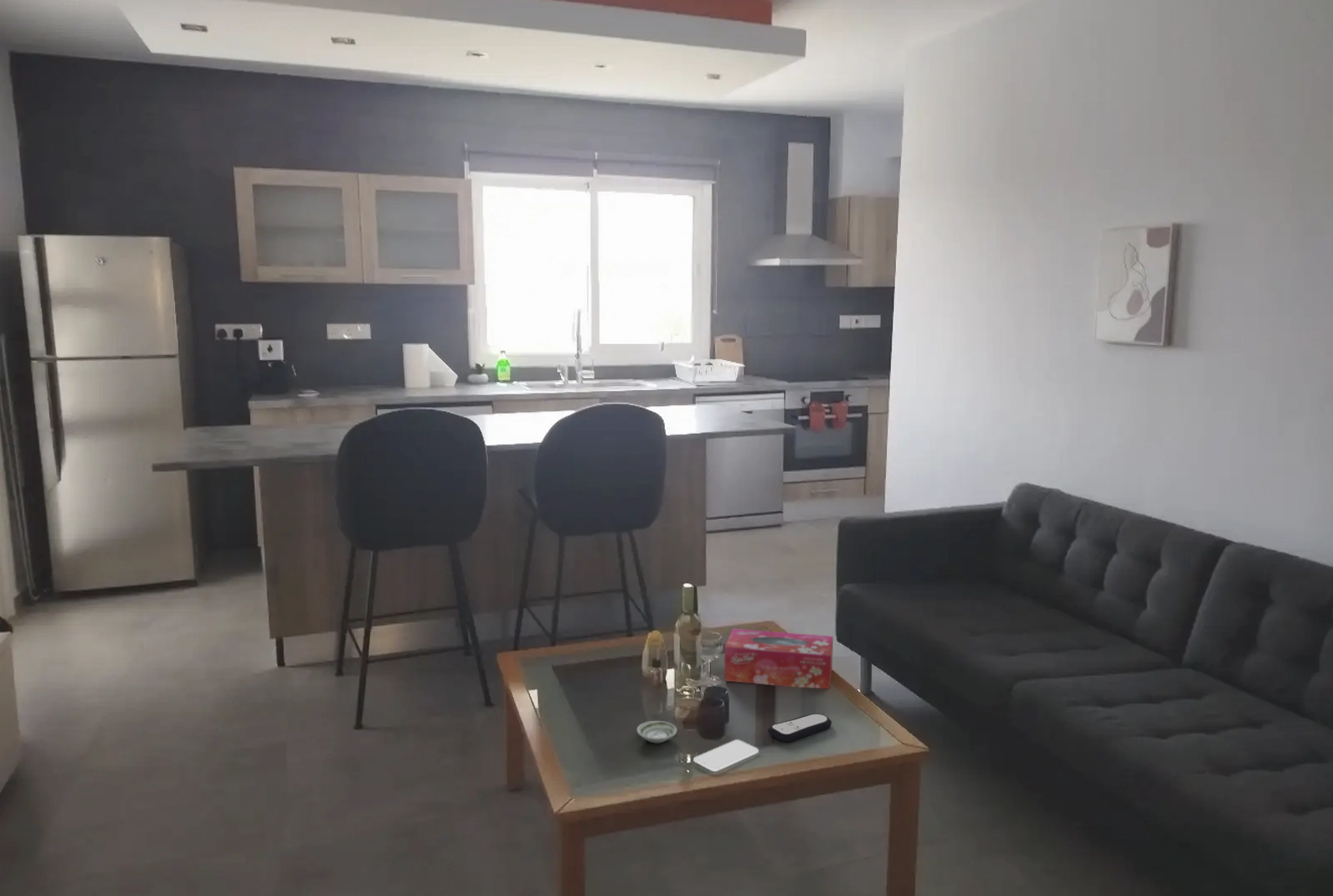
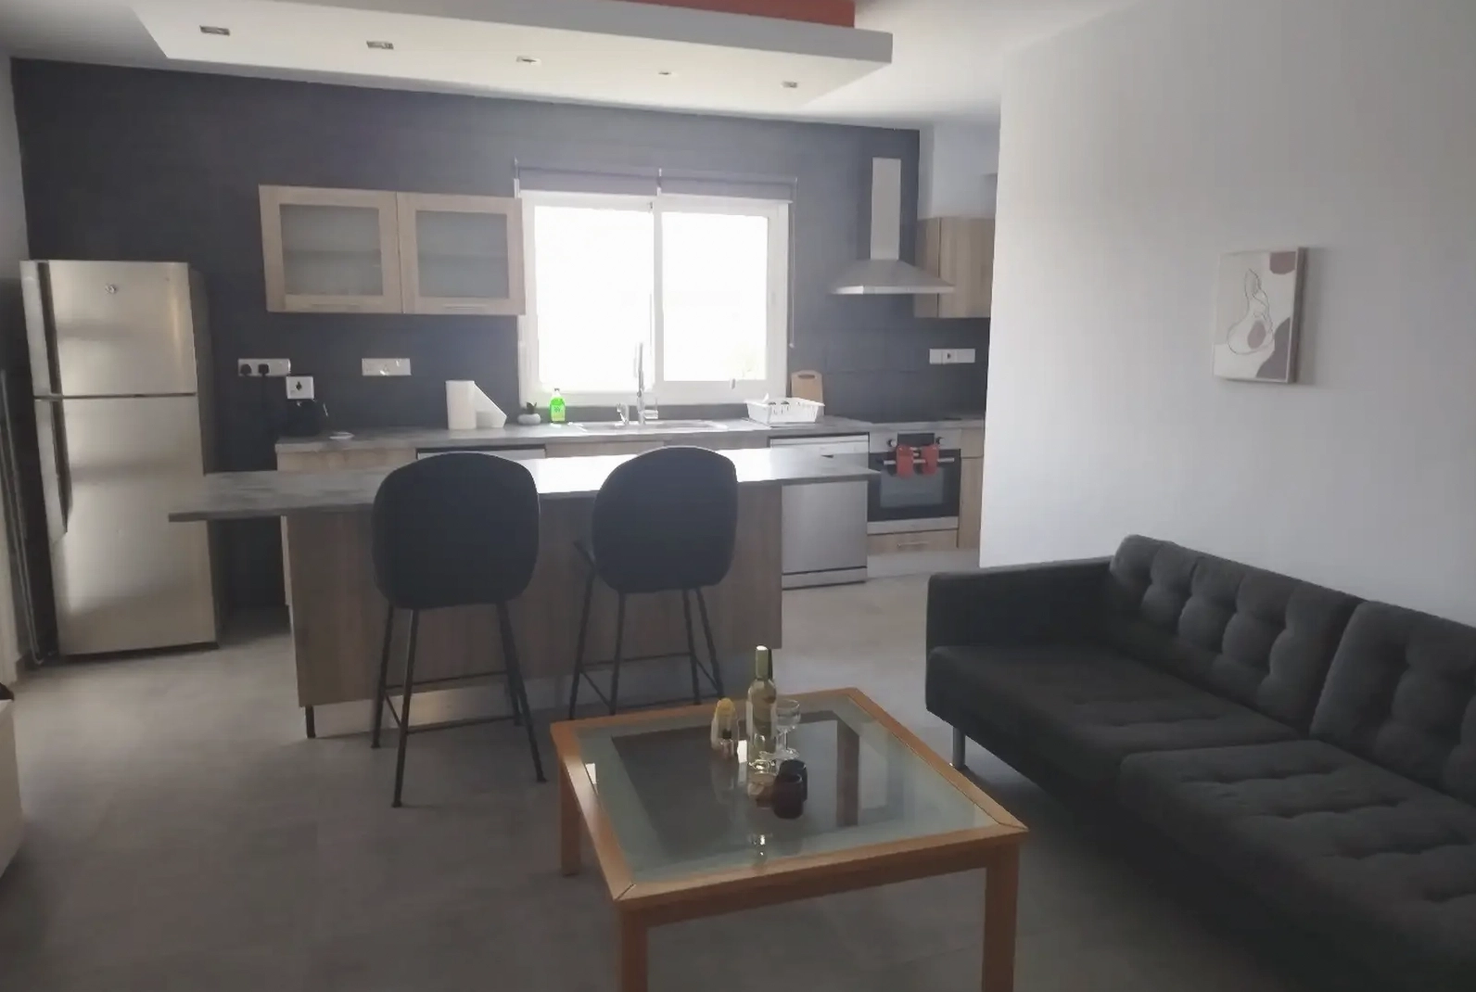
- tissue box [723,628,834,690]
- smartphone [692,739,759,772]
- remote control [767,713,832,743]
- saucer [636,720,677,744]
